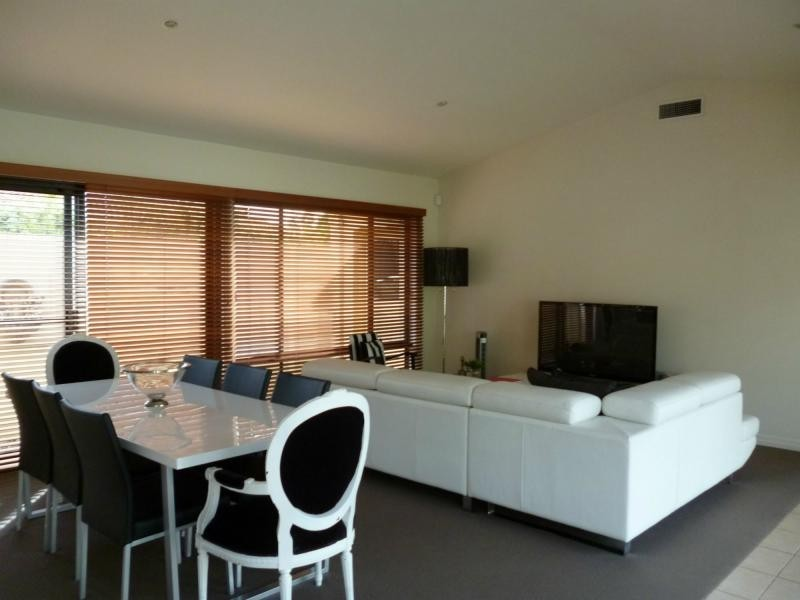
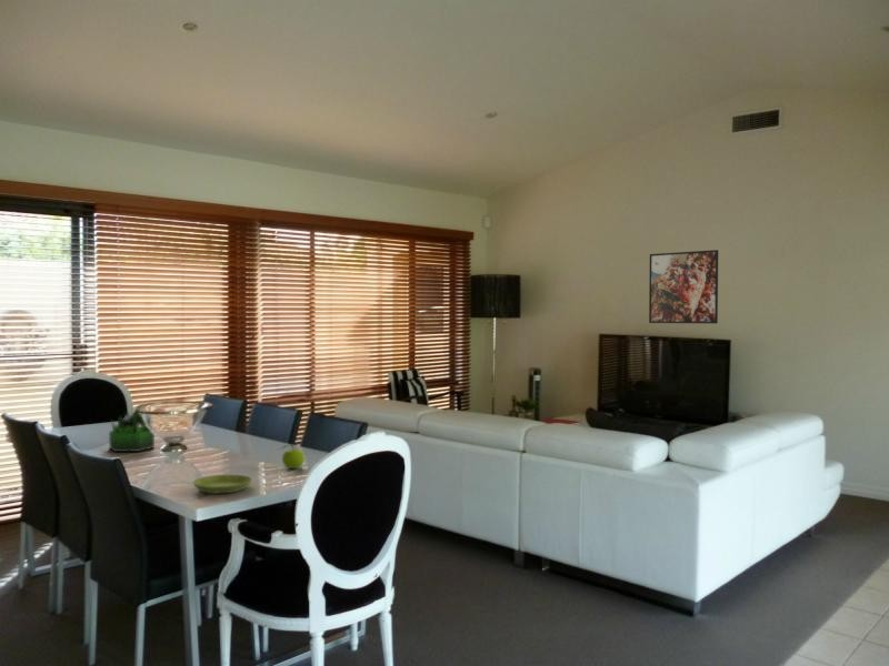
+ plant [108,405,156,453]
+ saucer [192,474,253,494]
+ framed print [648,249,719,324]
+ fruit [278,443,306,470]
